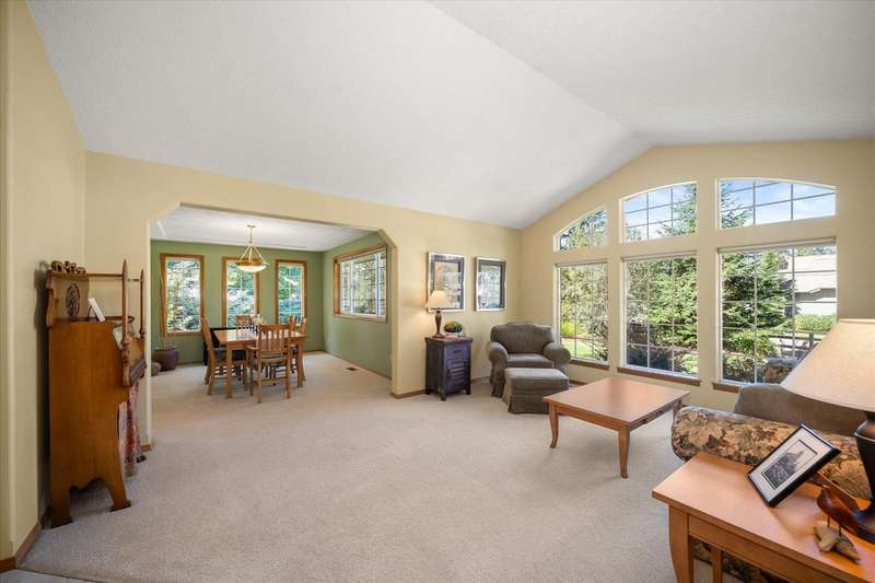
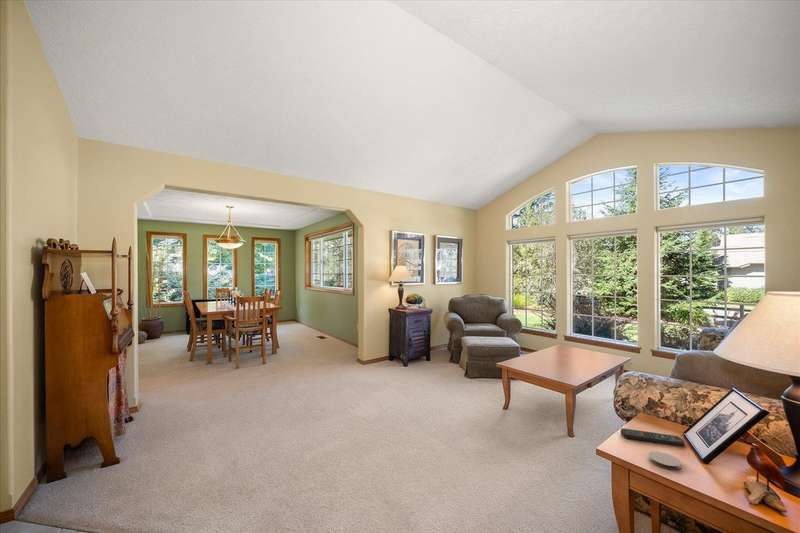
+ remote control [620,427,686,447]
+ coaster [648,450,682,471]
